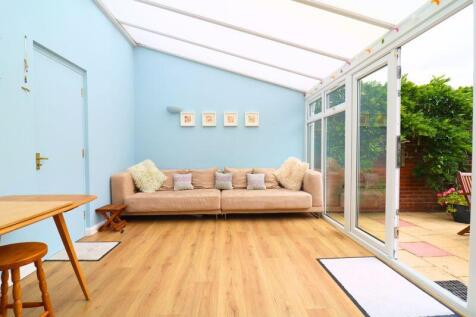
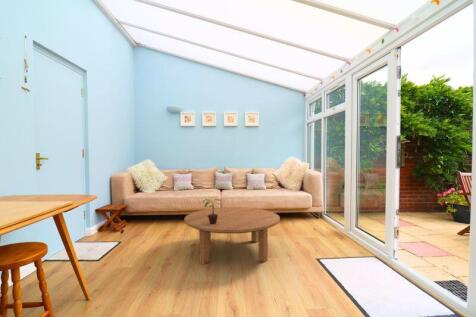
+ coffee table [183,206,281,265]
+ potted plant [202,198,223,224]
